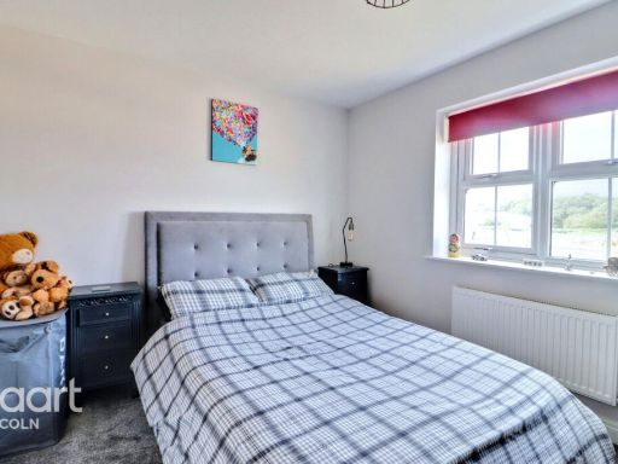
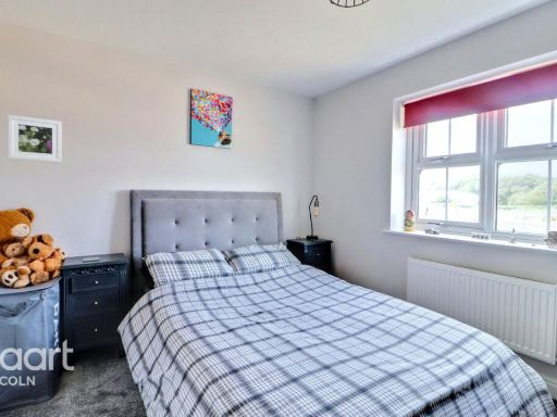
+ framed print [7,114,63,164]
